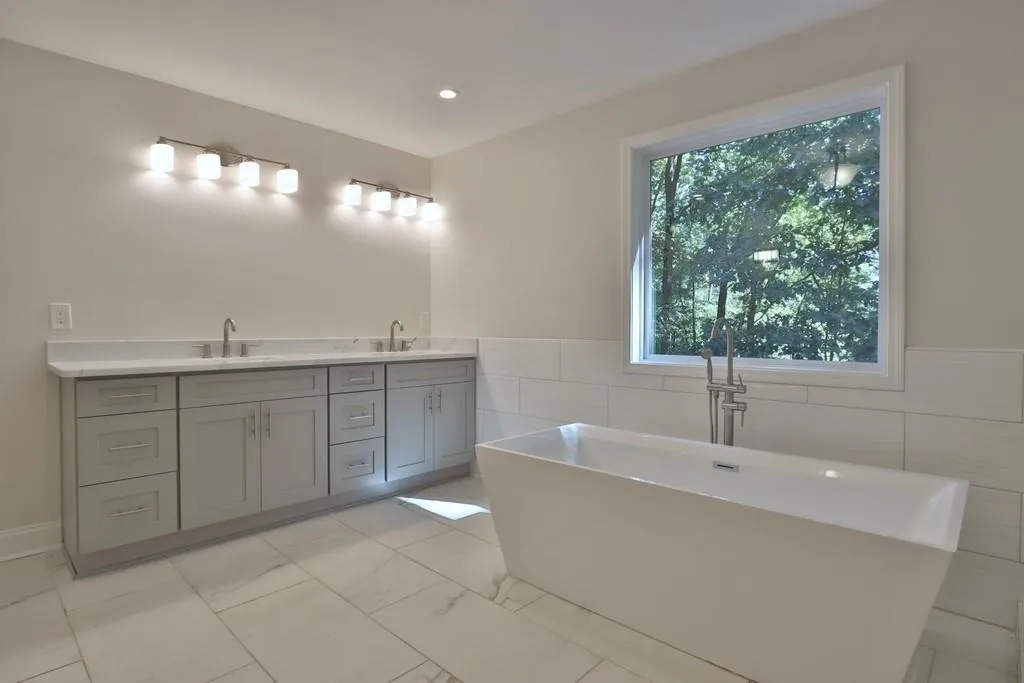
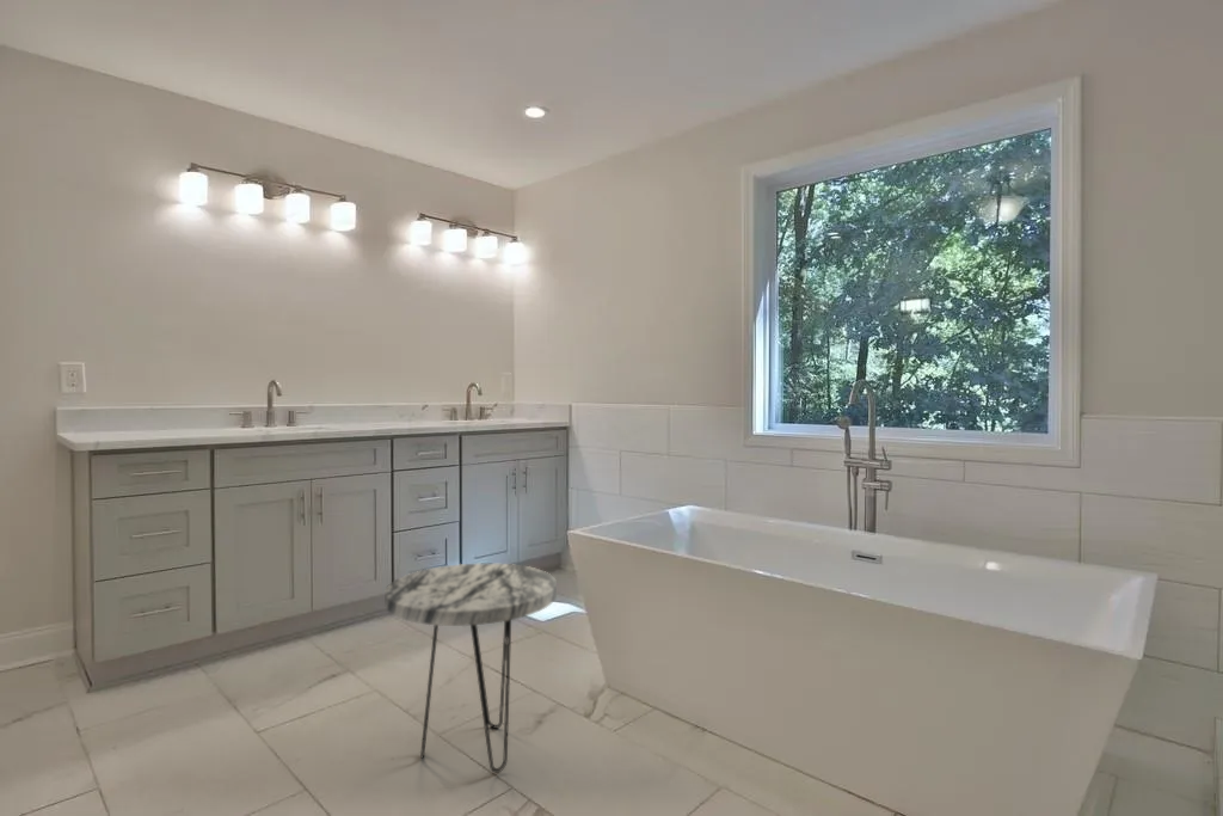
+ side table [383,562,558,774]
